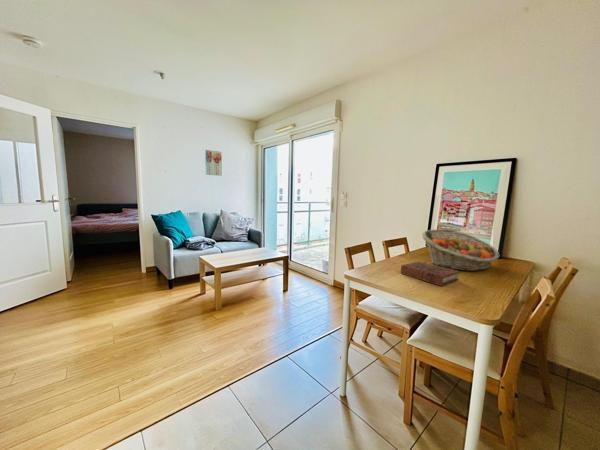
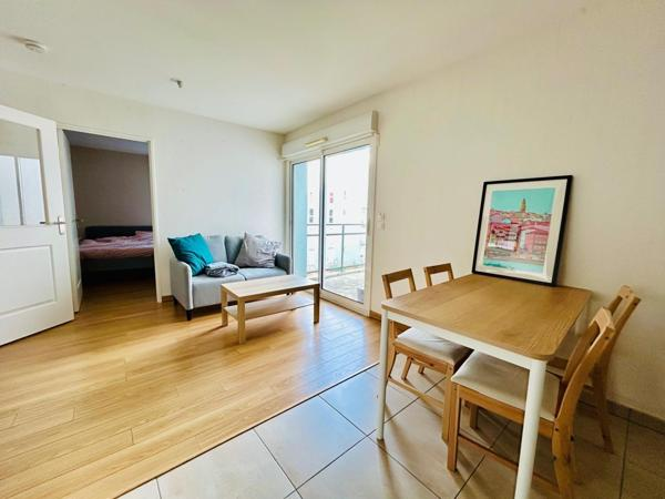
- wall art [204,149,223,177]
- fruit basket [421,228,500,272]
- book [400,260,460,287]
